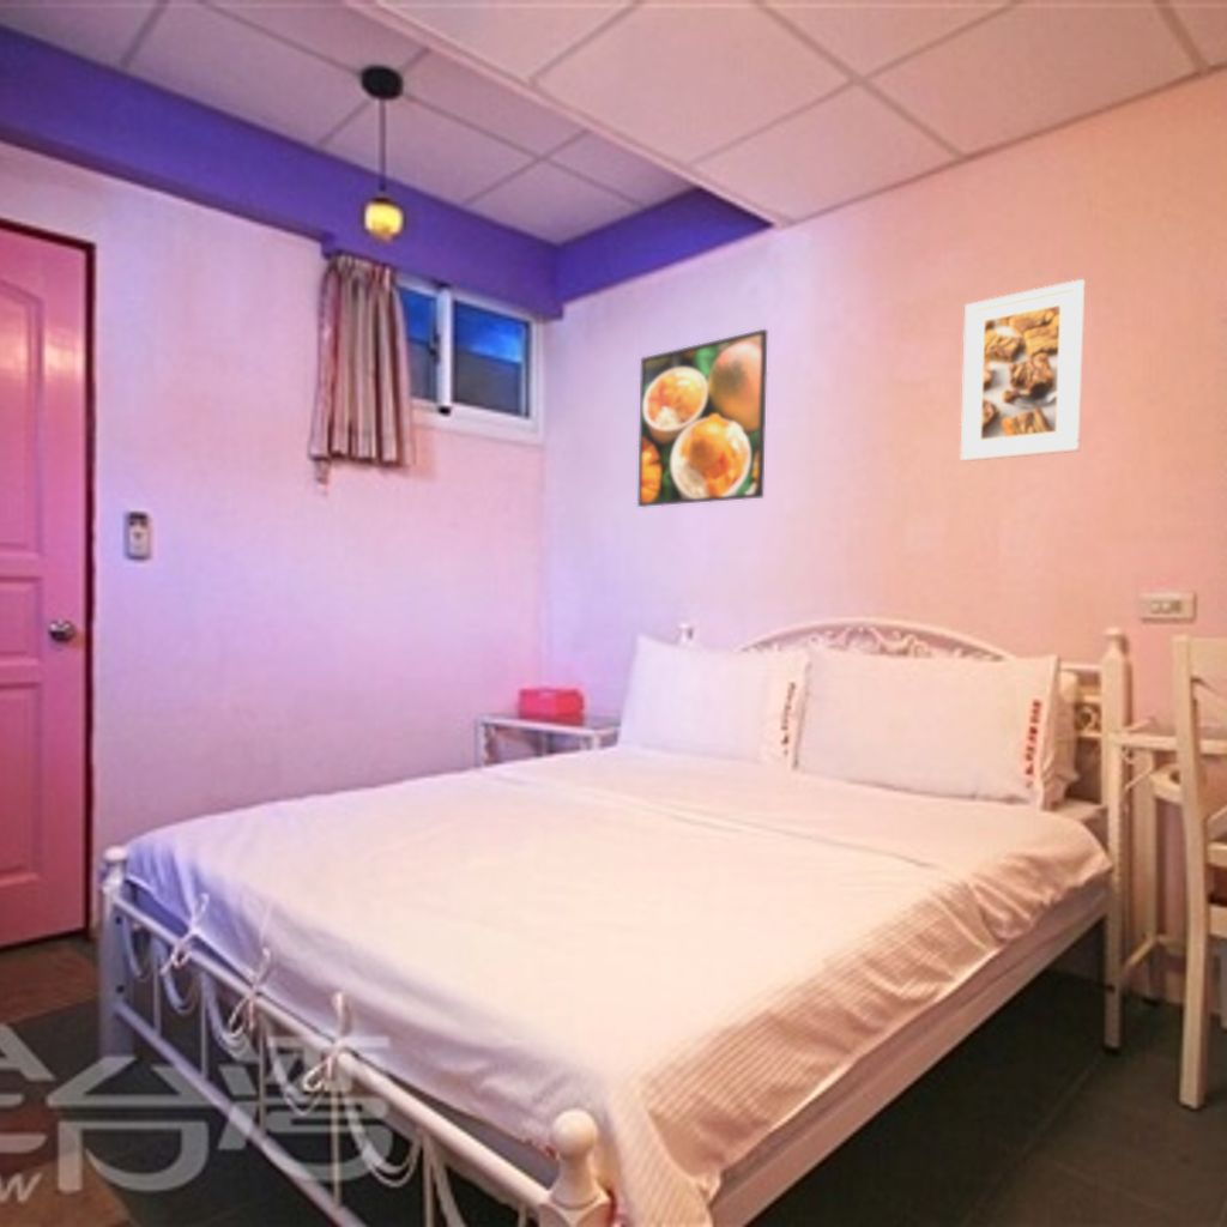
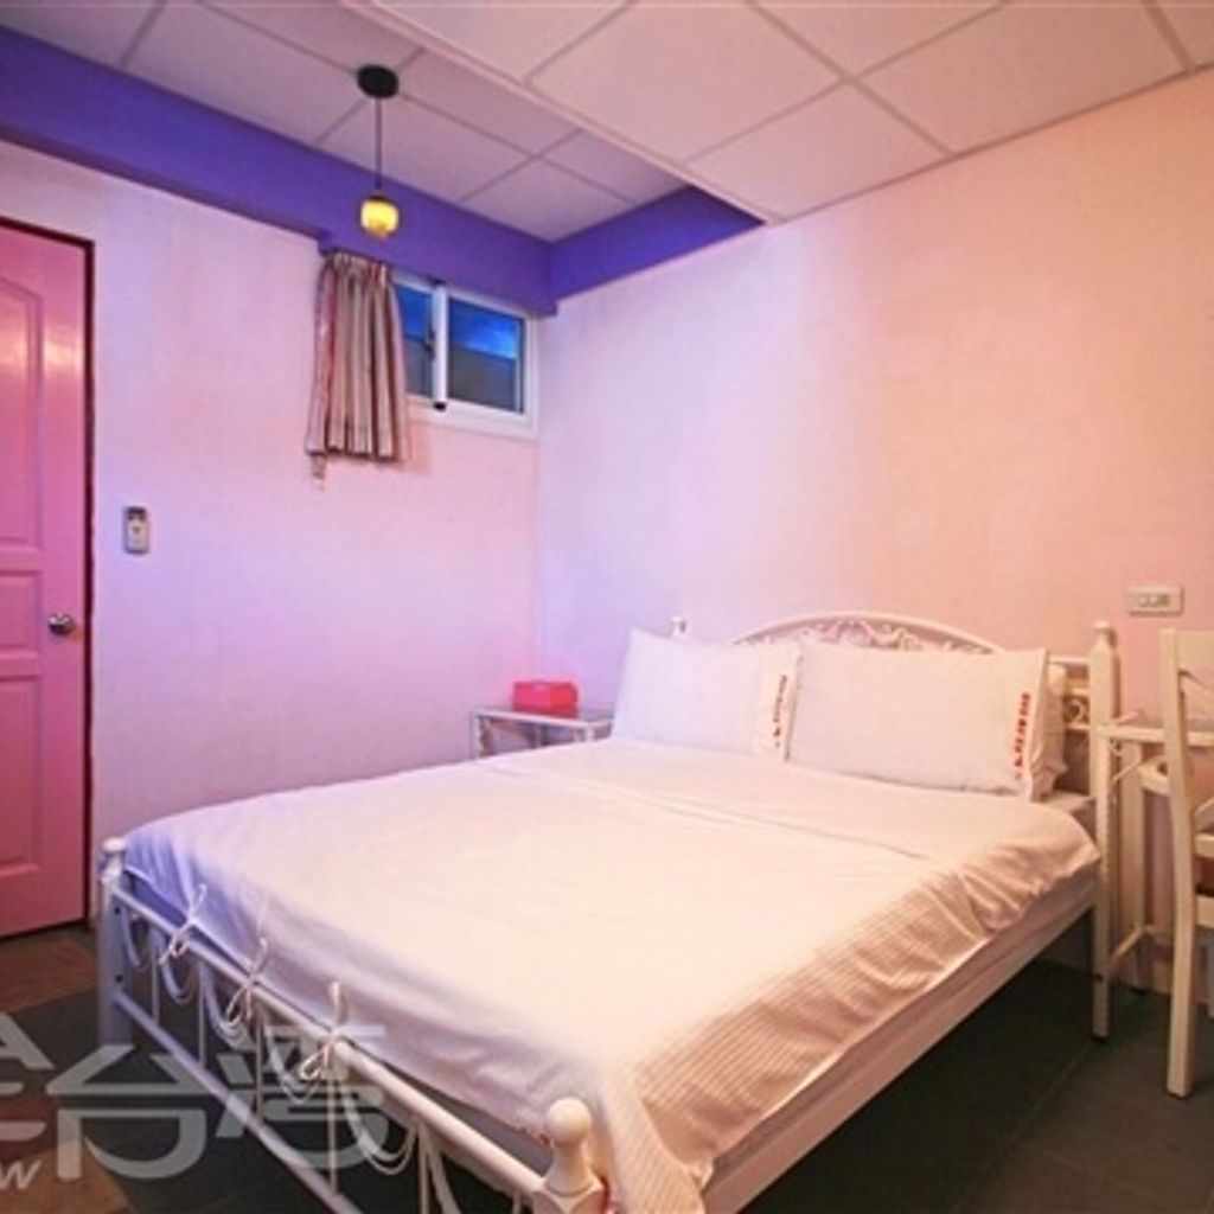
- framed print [960,278,1087,463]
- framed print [636,328,768,508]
